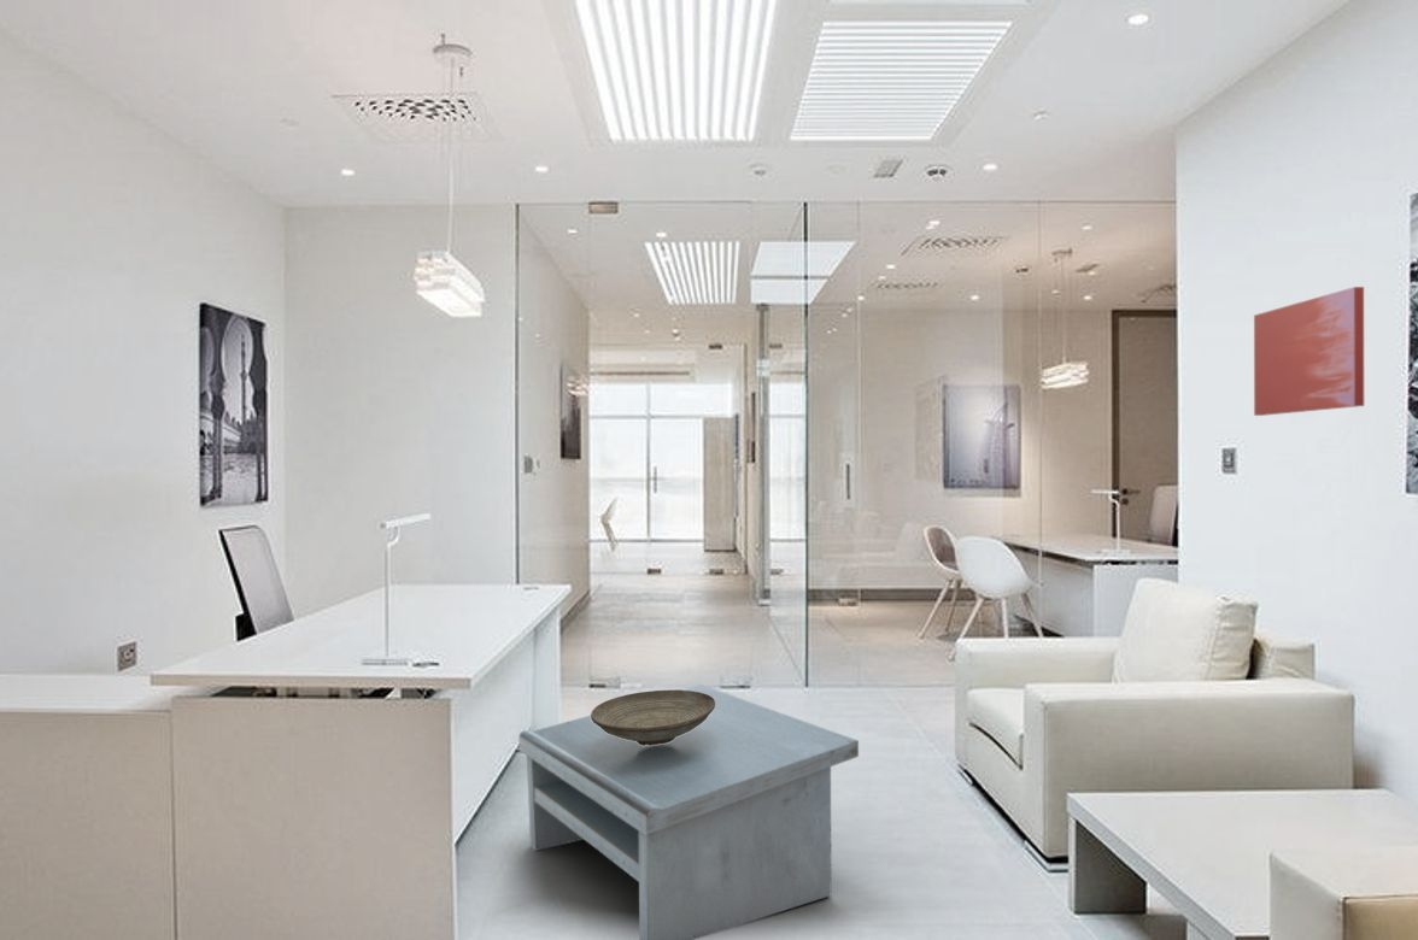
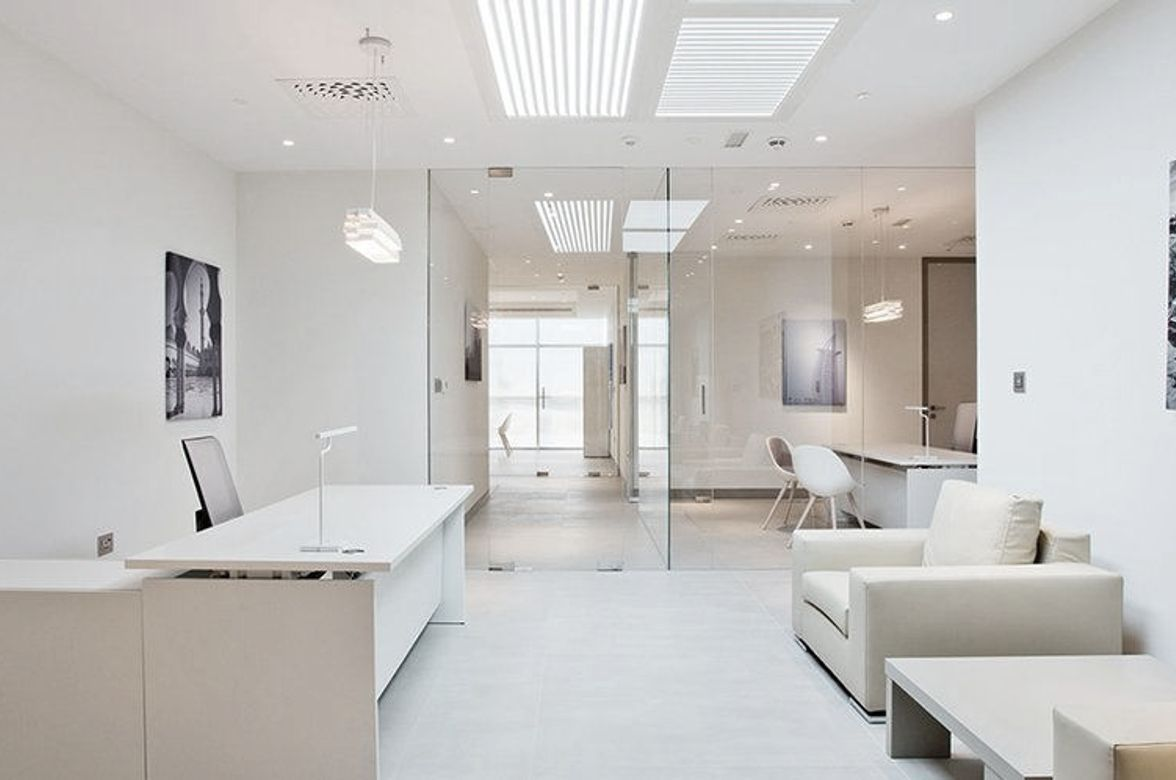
- decorative bowl [590,688,716,746]
- coffee table [517,683,860,940]
- wall art [1253,286,1365,417]
